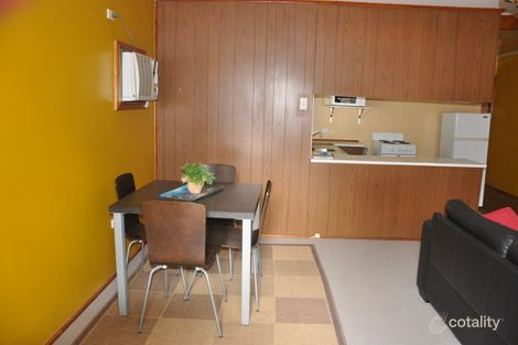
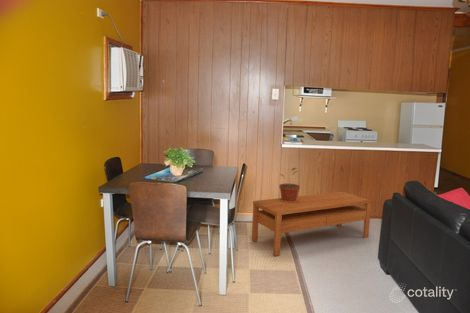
+ coffee table [251,191,373,257]
+ potted plant [278,167,301,202]
